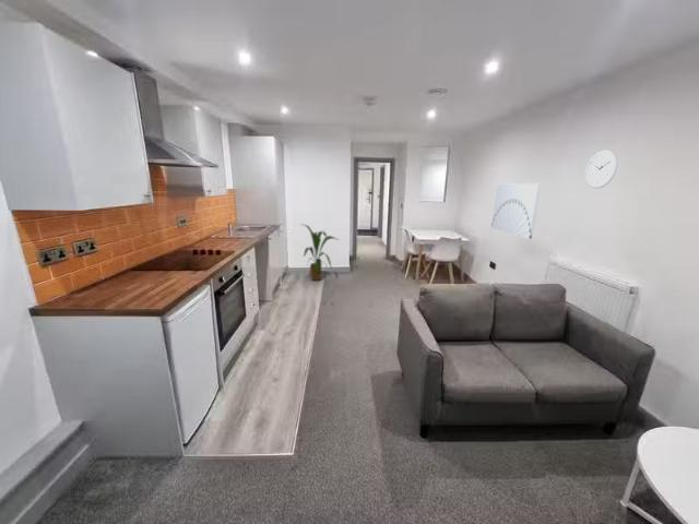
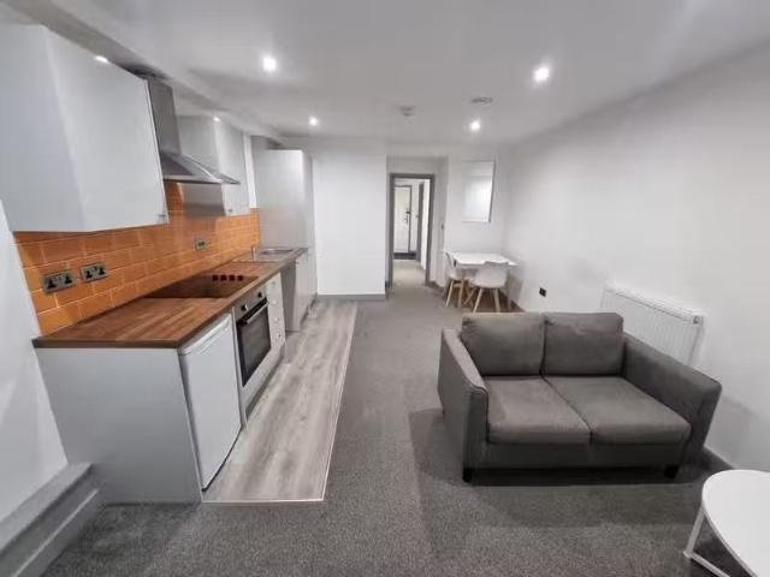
- wall clock [584,150,618,189]
- house plant [299,223,340,282]
- wall art [490,182,542,240]
